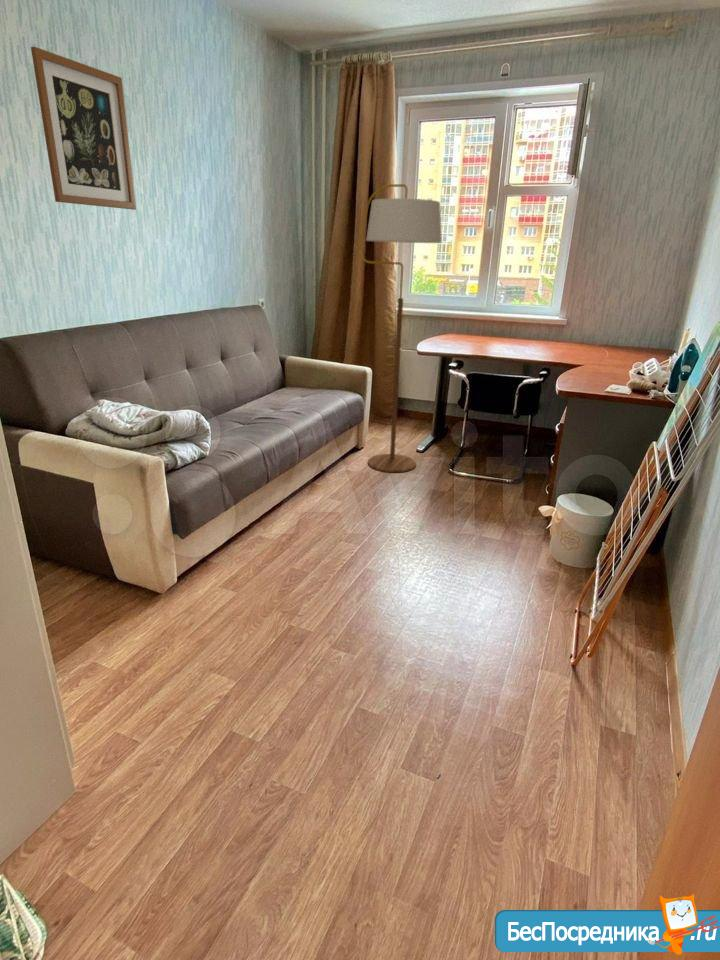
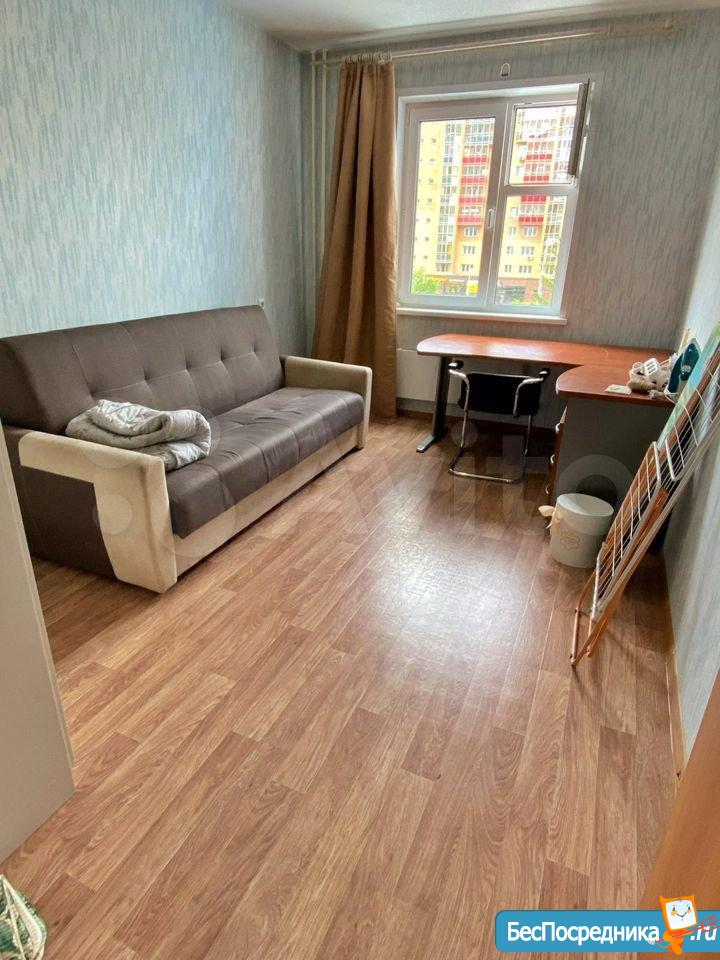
- wall art [30,46,137,211]
- floor lamp [358,183,443,473]
